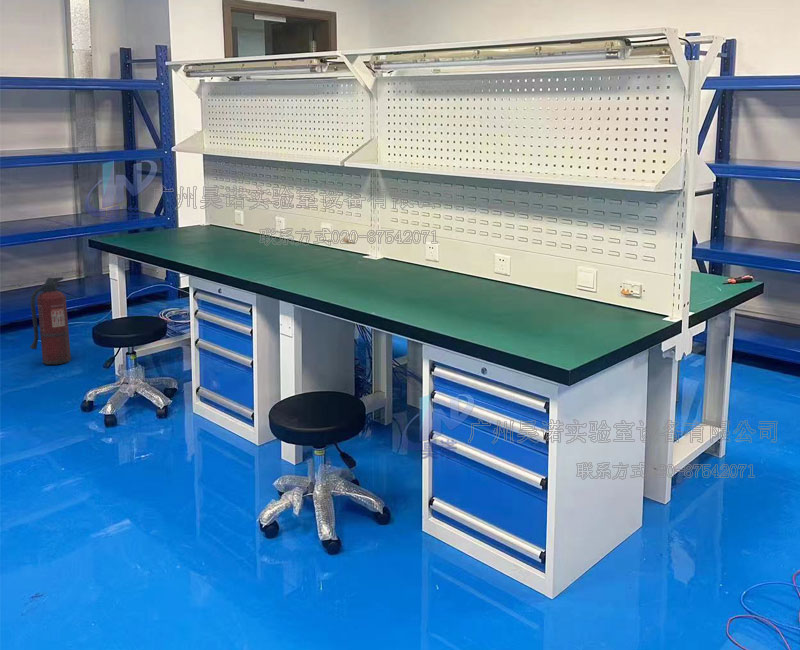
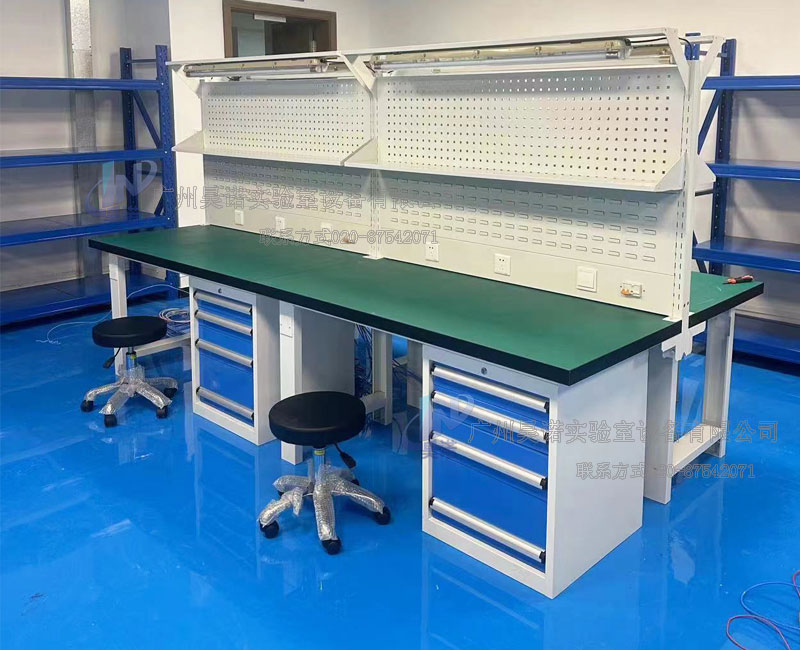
- fire extinguisher [29,276,72,365]
